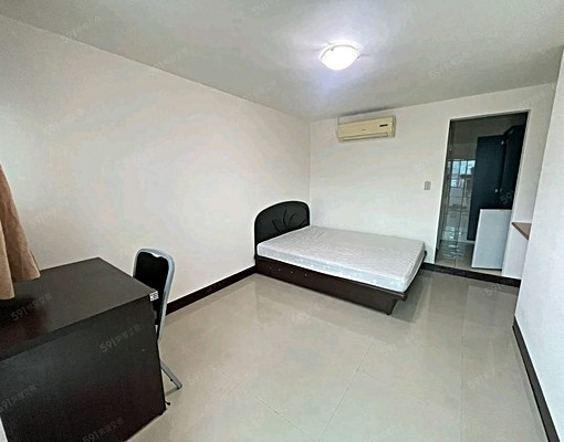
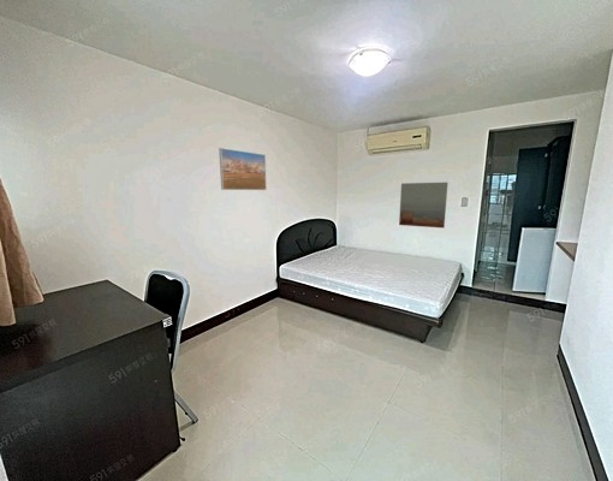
+ wall art [398,182,450,230]
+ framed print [218,147,268,191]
